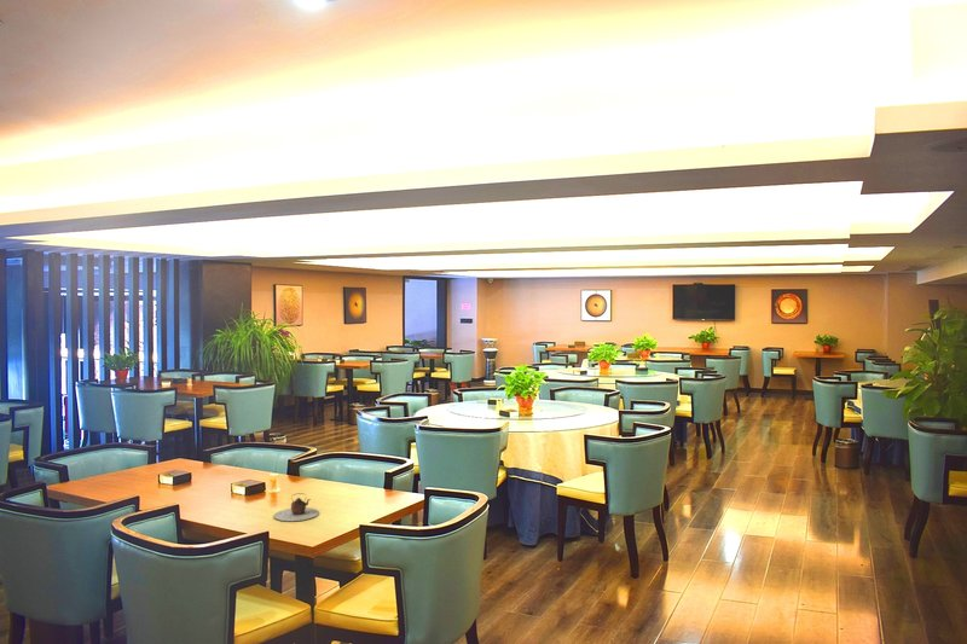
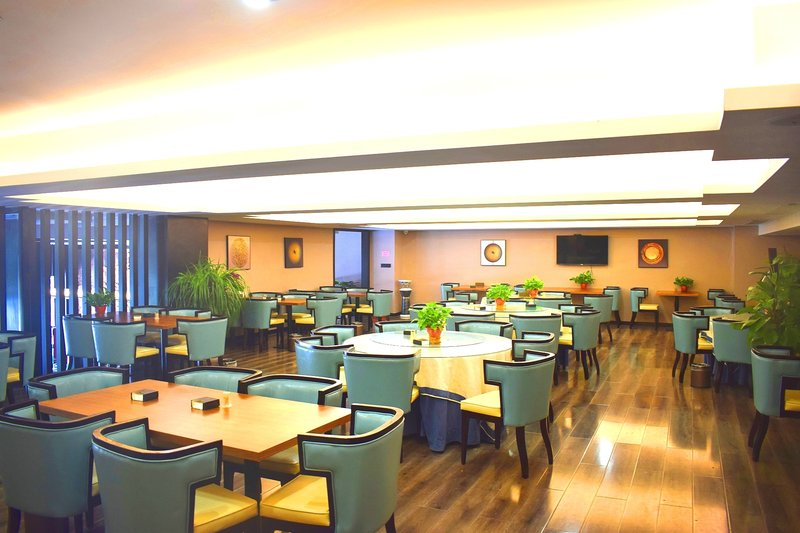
- teapot [273,492,320,522]
